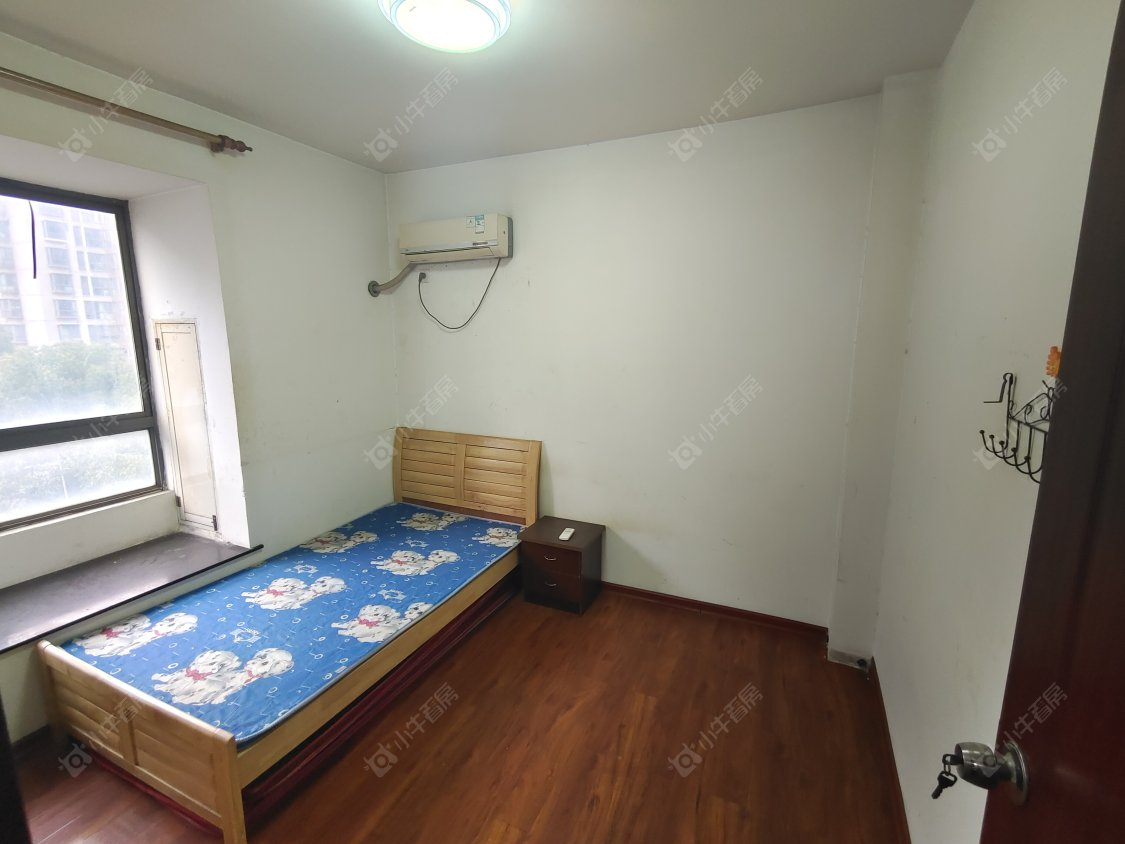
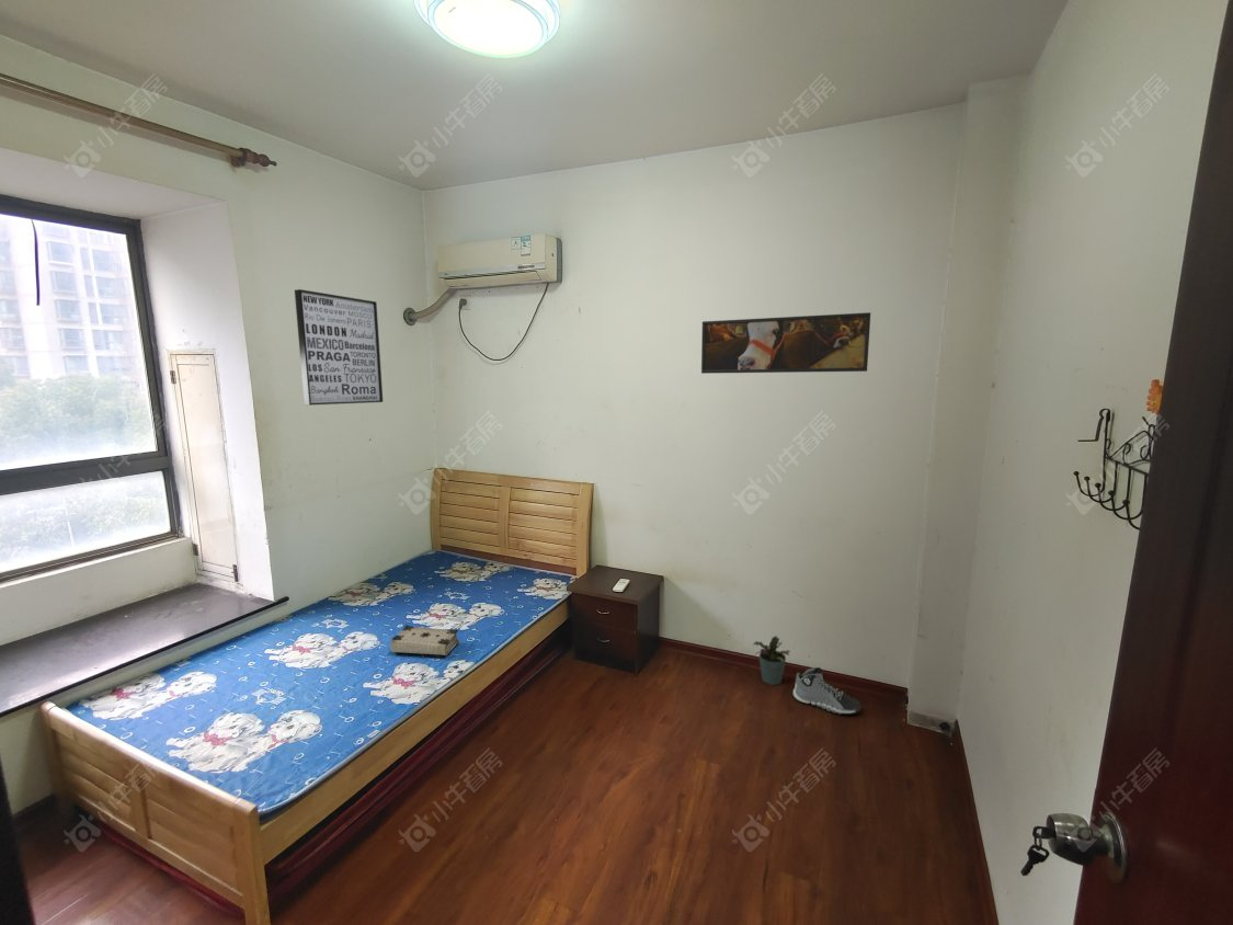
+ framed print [700,311,871,375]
+ book [389,624,460,656]
+ sneaker [792,666,863,716]
+ wall art [294,288,384,407]
+ potted plant [752,635,791,686]
